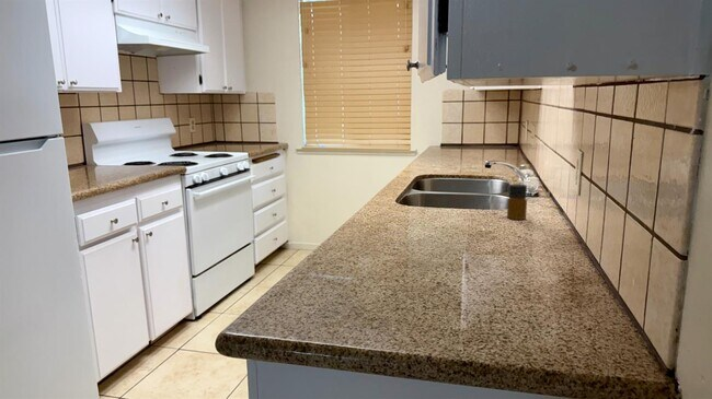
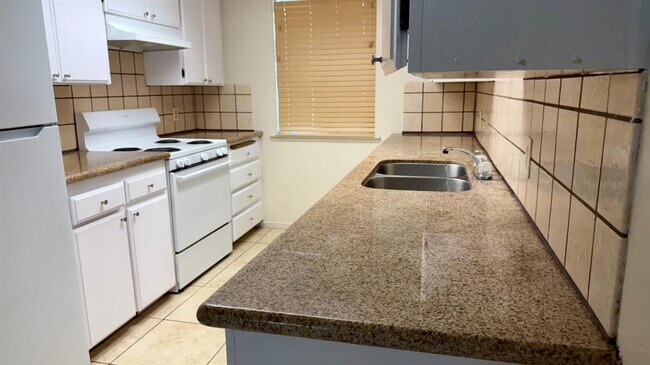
- bottle [506,184,528,221]
